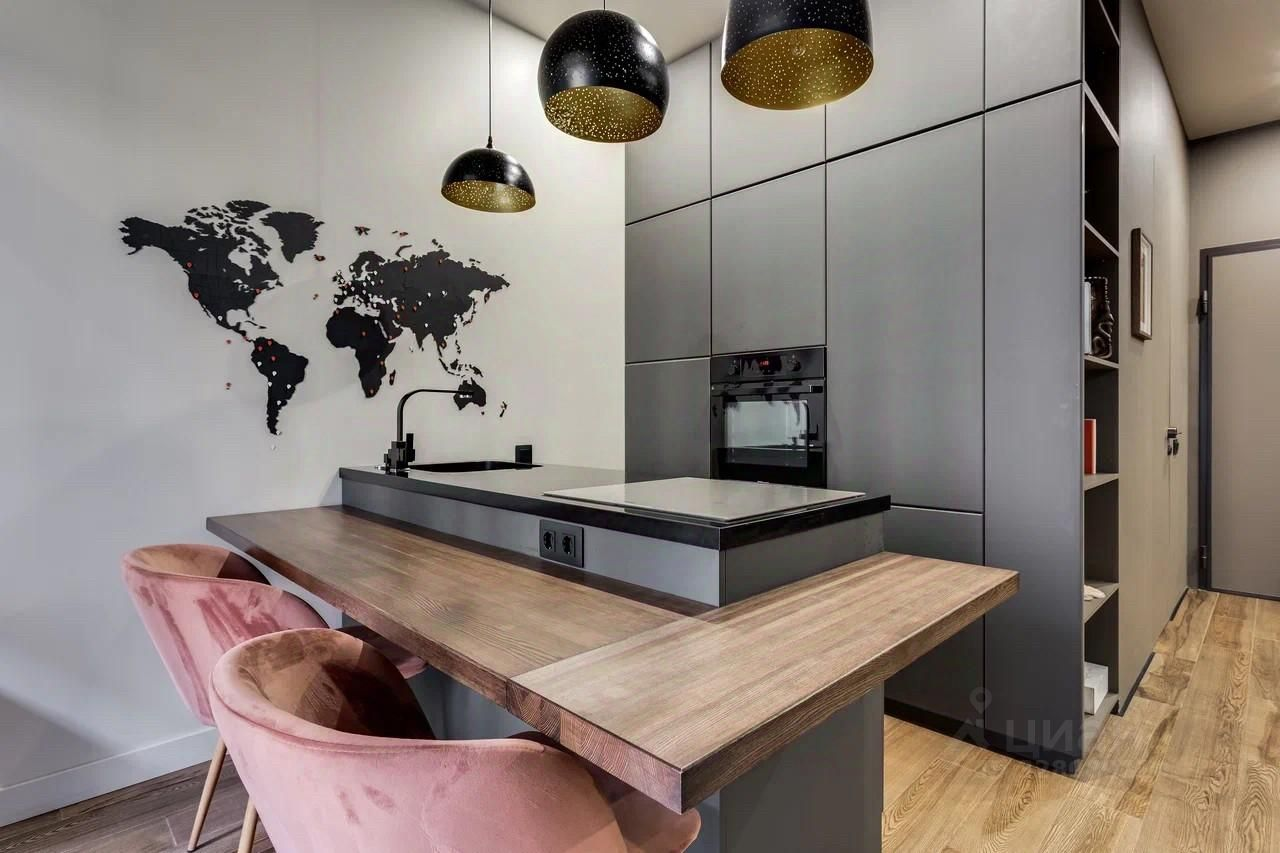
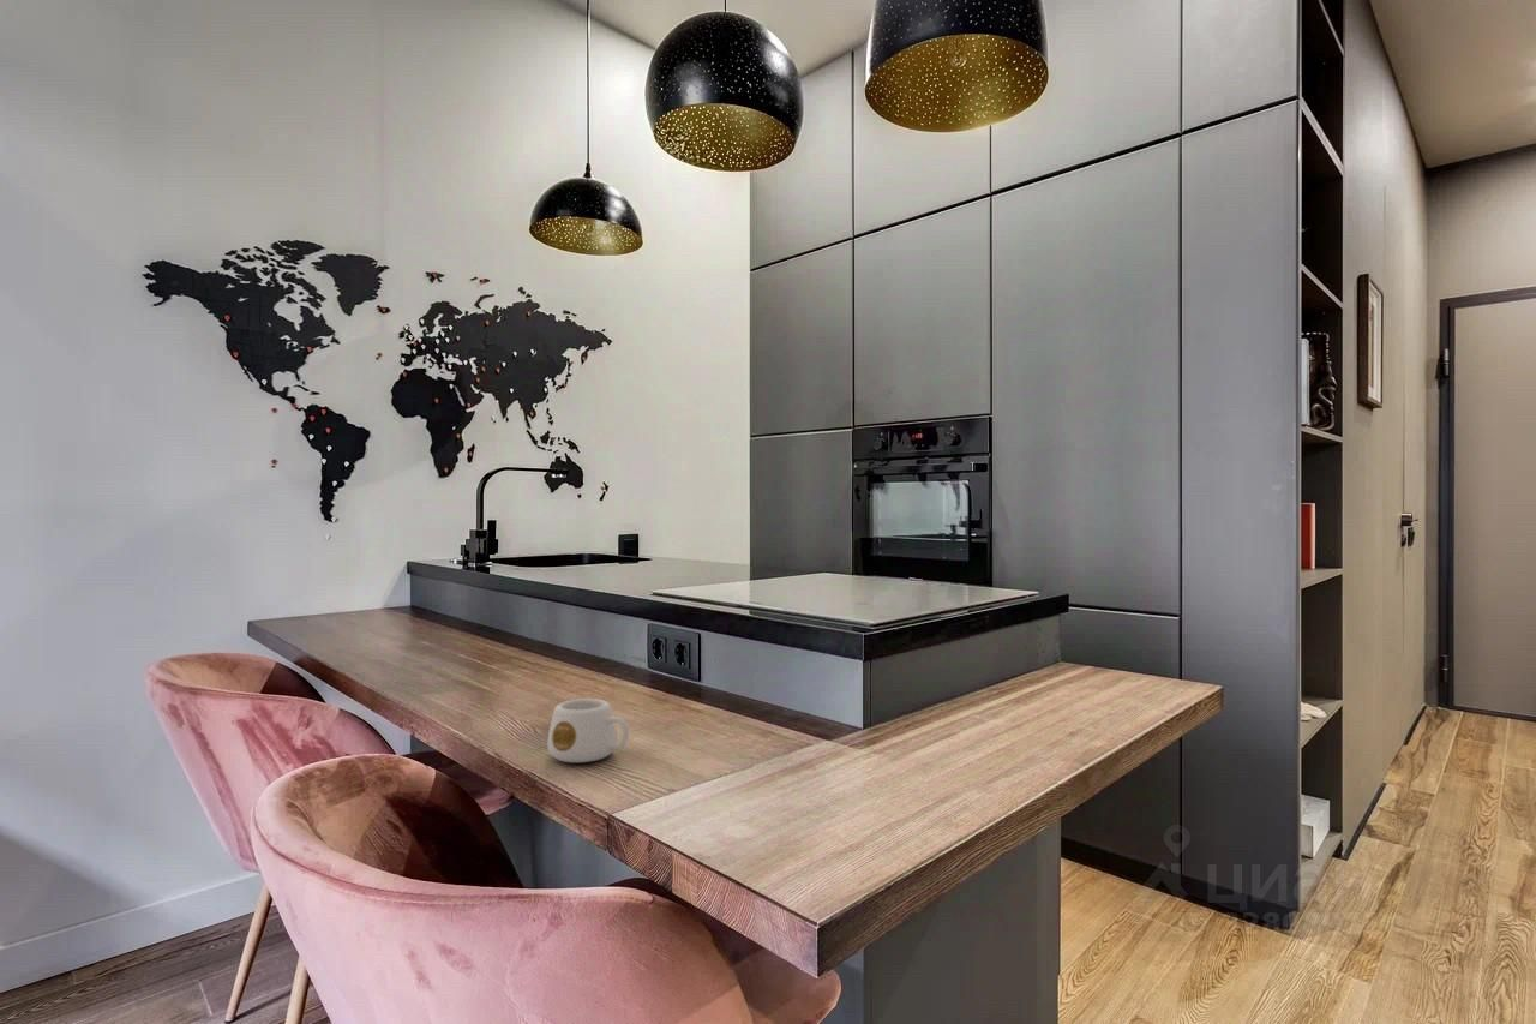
+ mug [546,697,630,763]
